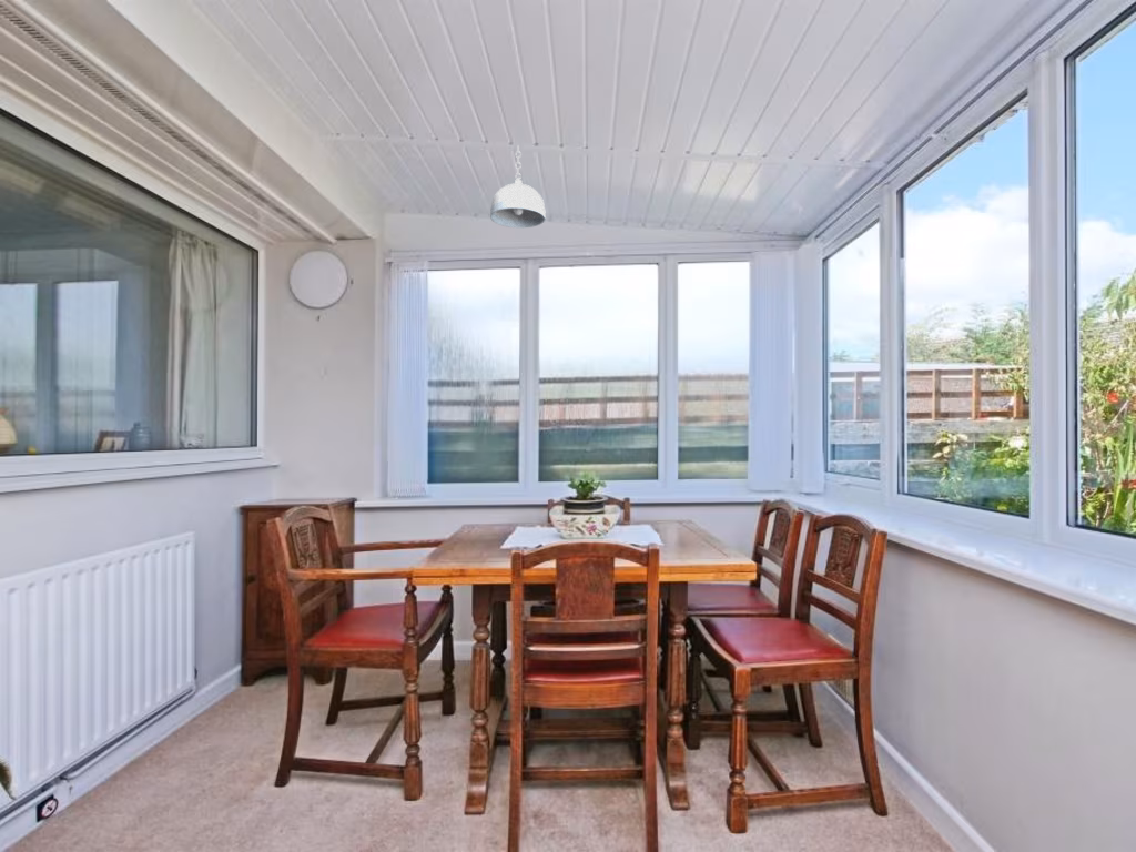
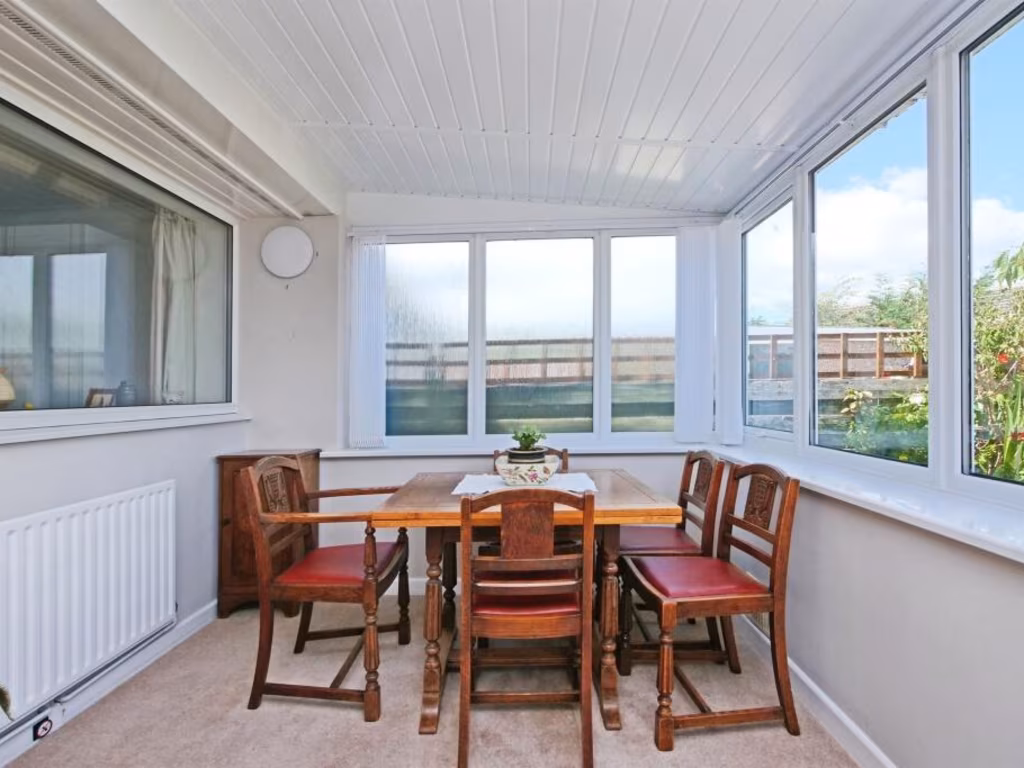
- pendant light [489,144,547,229]
